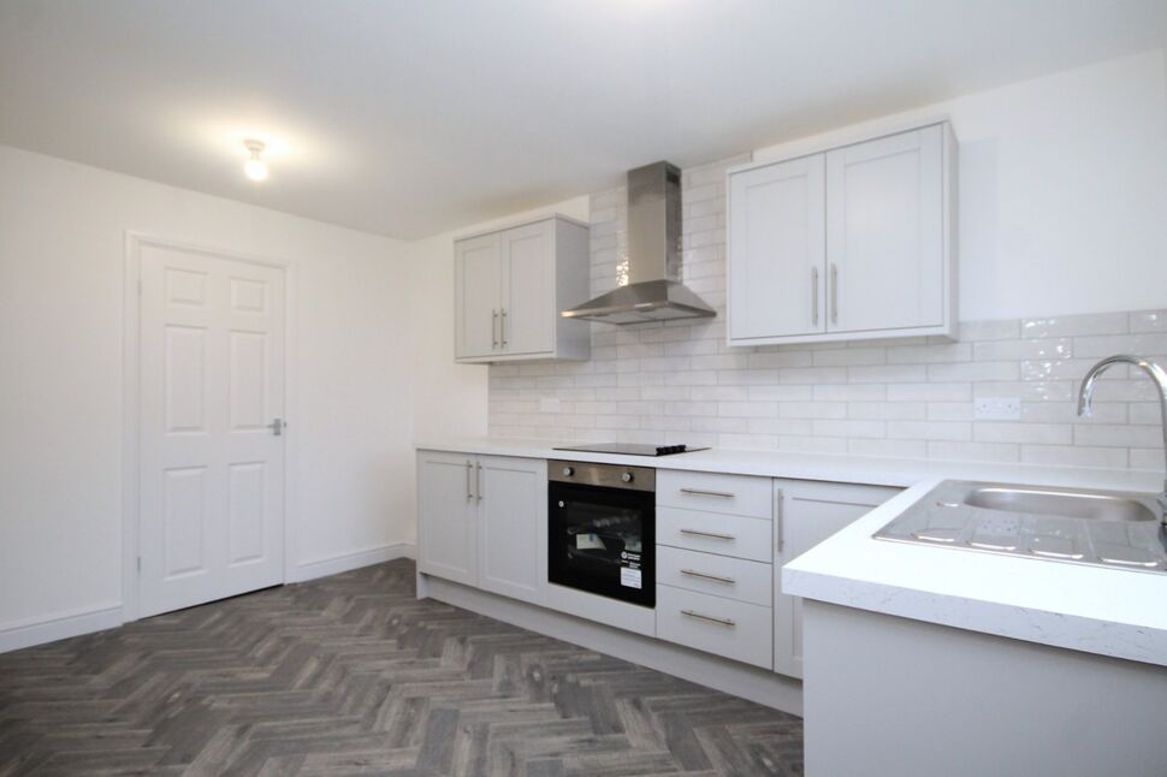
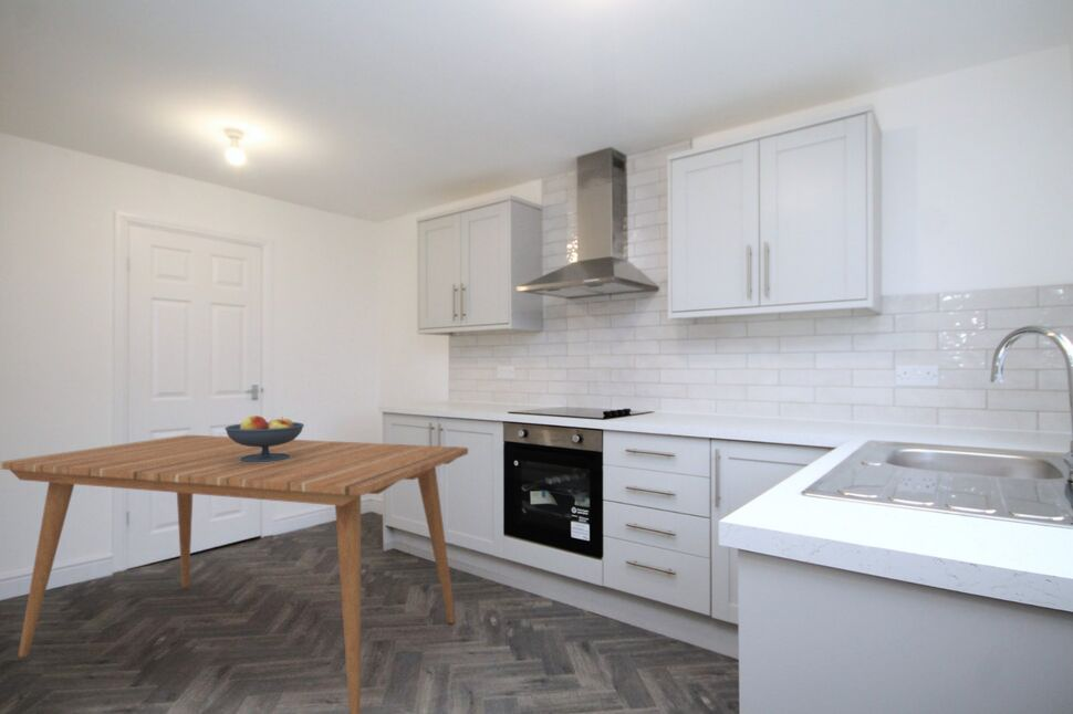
+ dining table [0,434,469,714]
+ fruit bowl [223,414,305,462]
